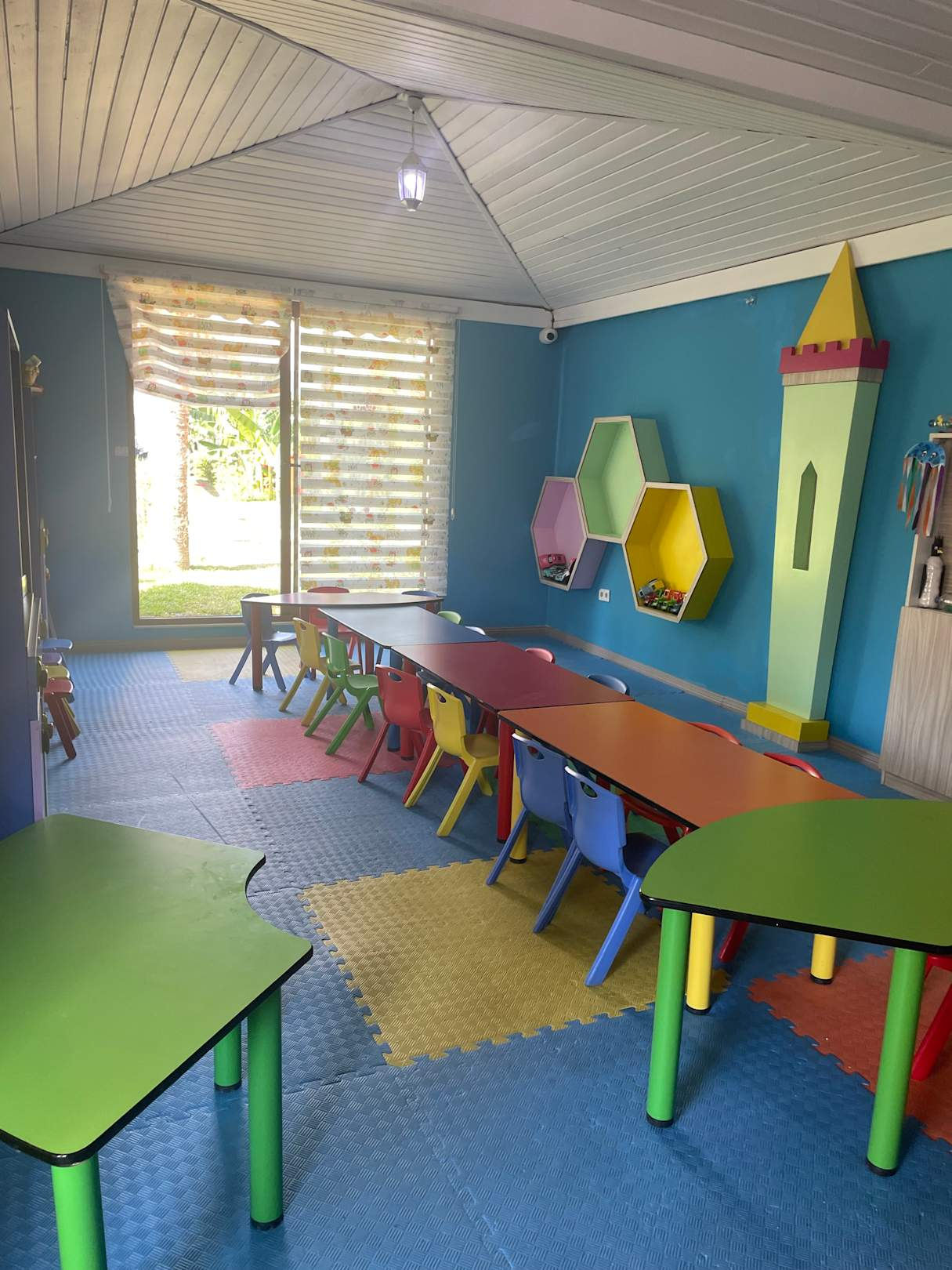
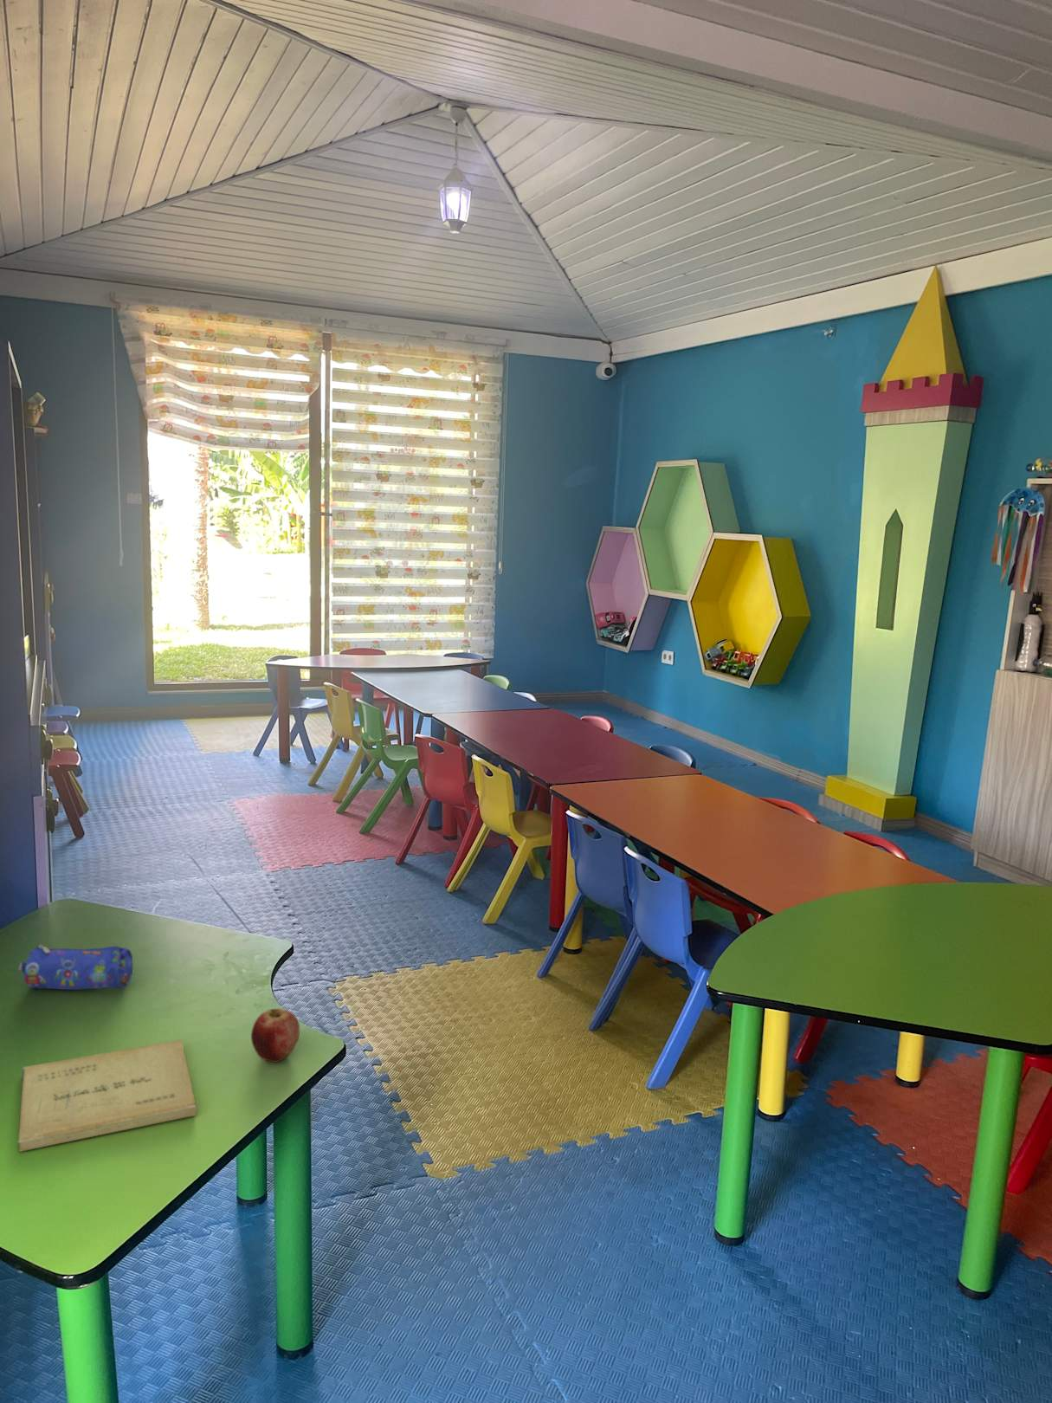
+ pencil case [18,945,134,991]
+ apple [250,1009,301,1064]
+ book [18,1038,198,1152]
